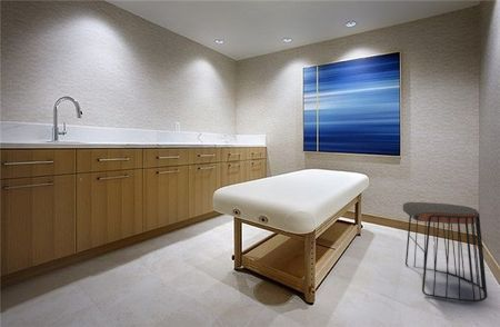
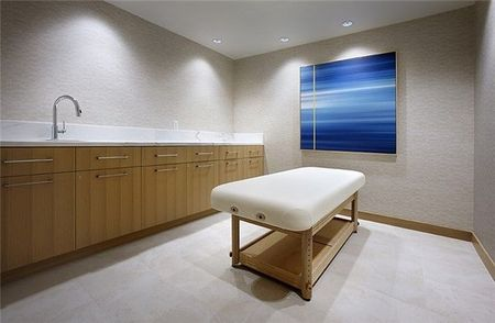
- stool [401,201,489,304]
